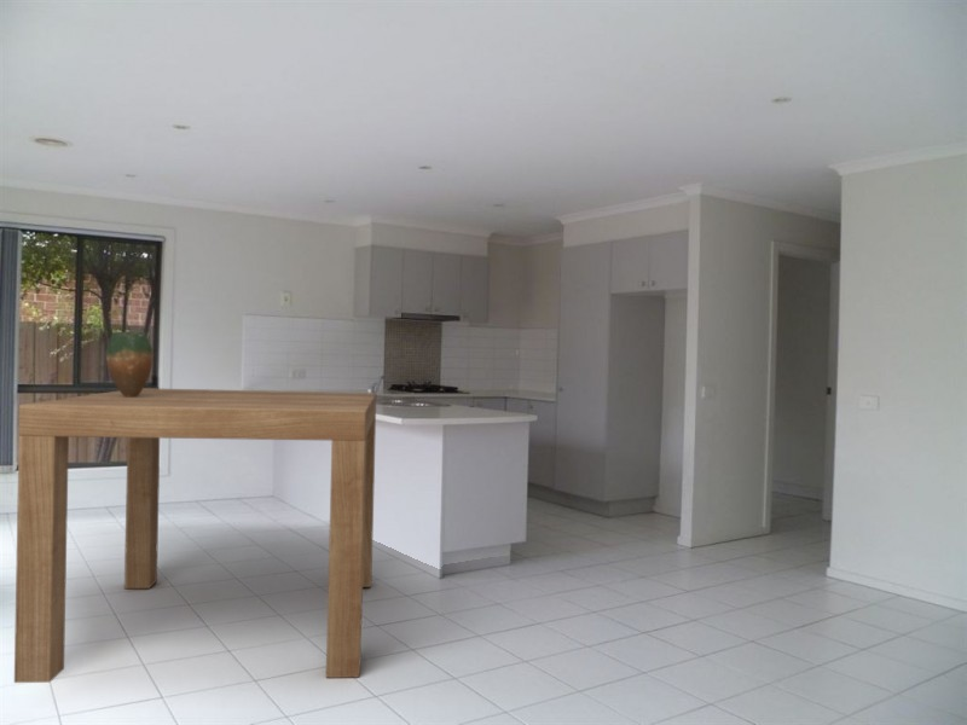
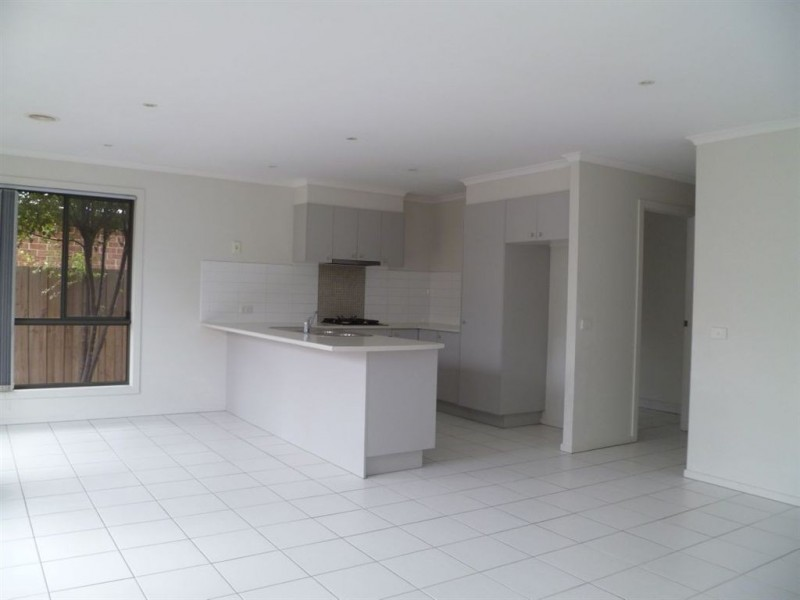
- table [13,387,377,684]
- vase [105,330,155,398]
